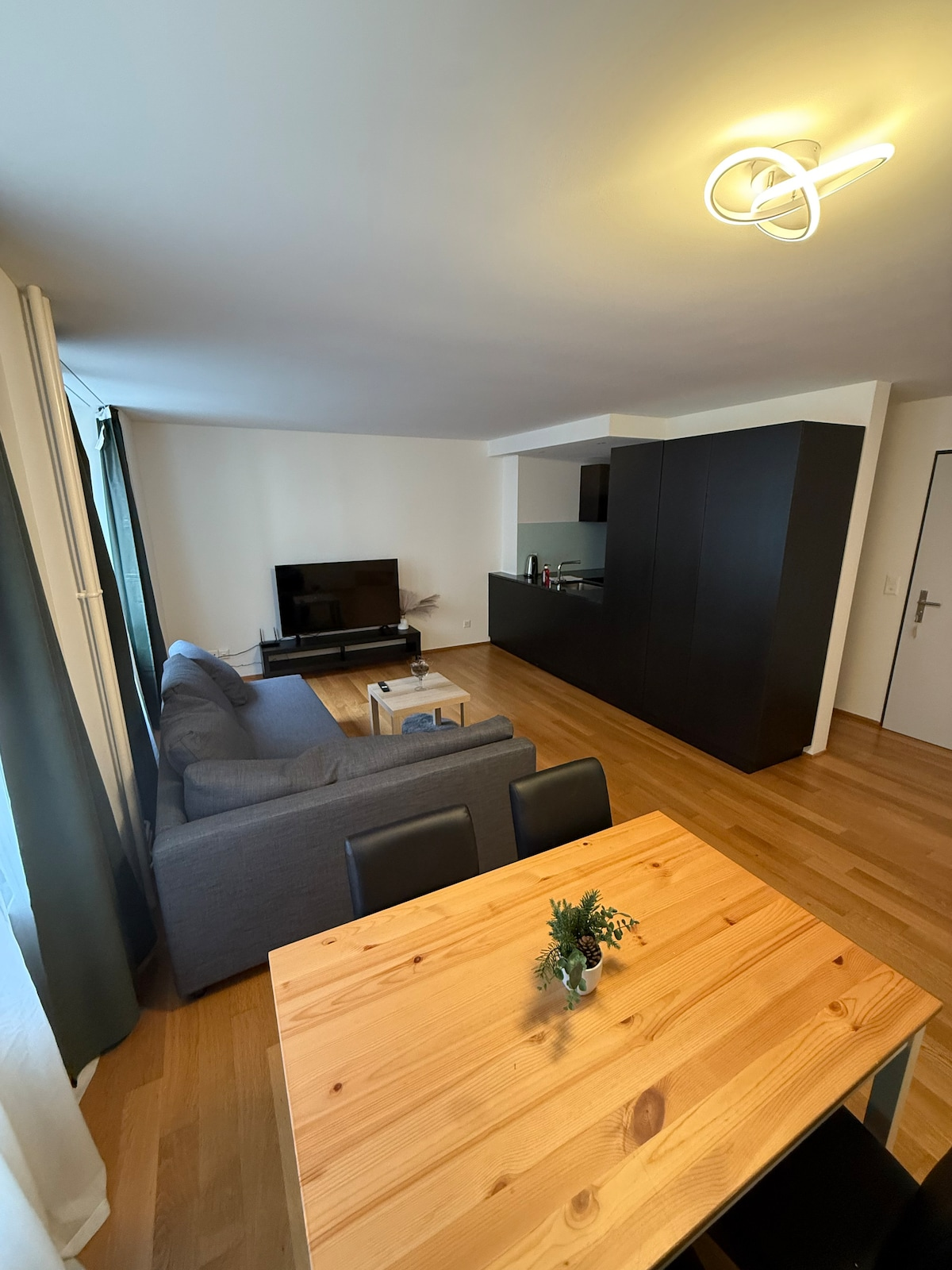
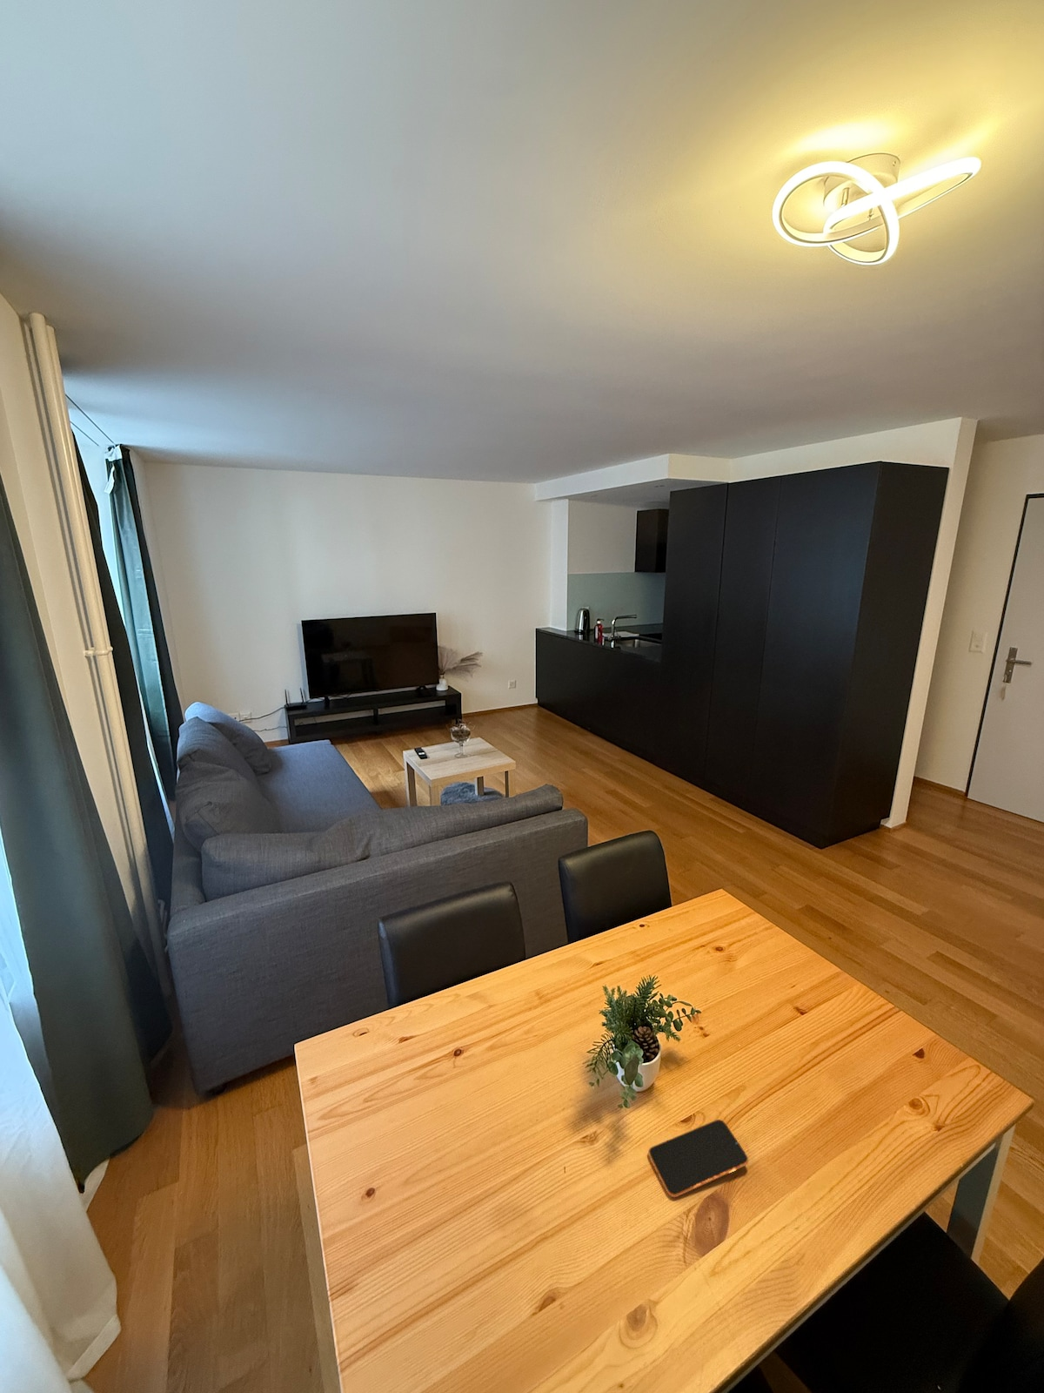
+ smartphone [647,1119,749,1198]
